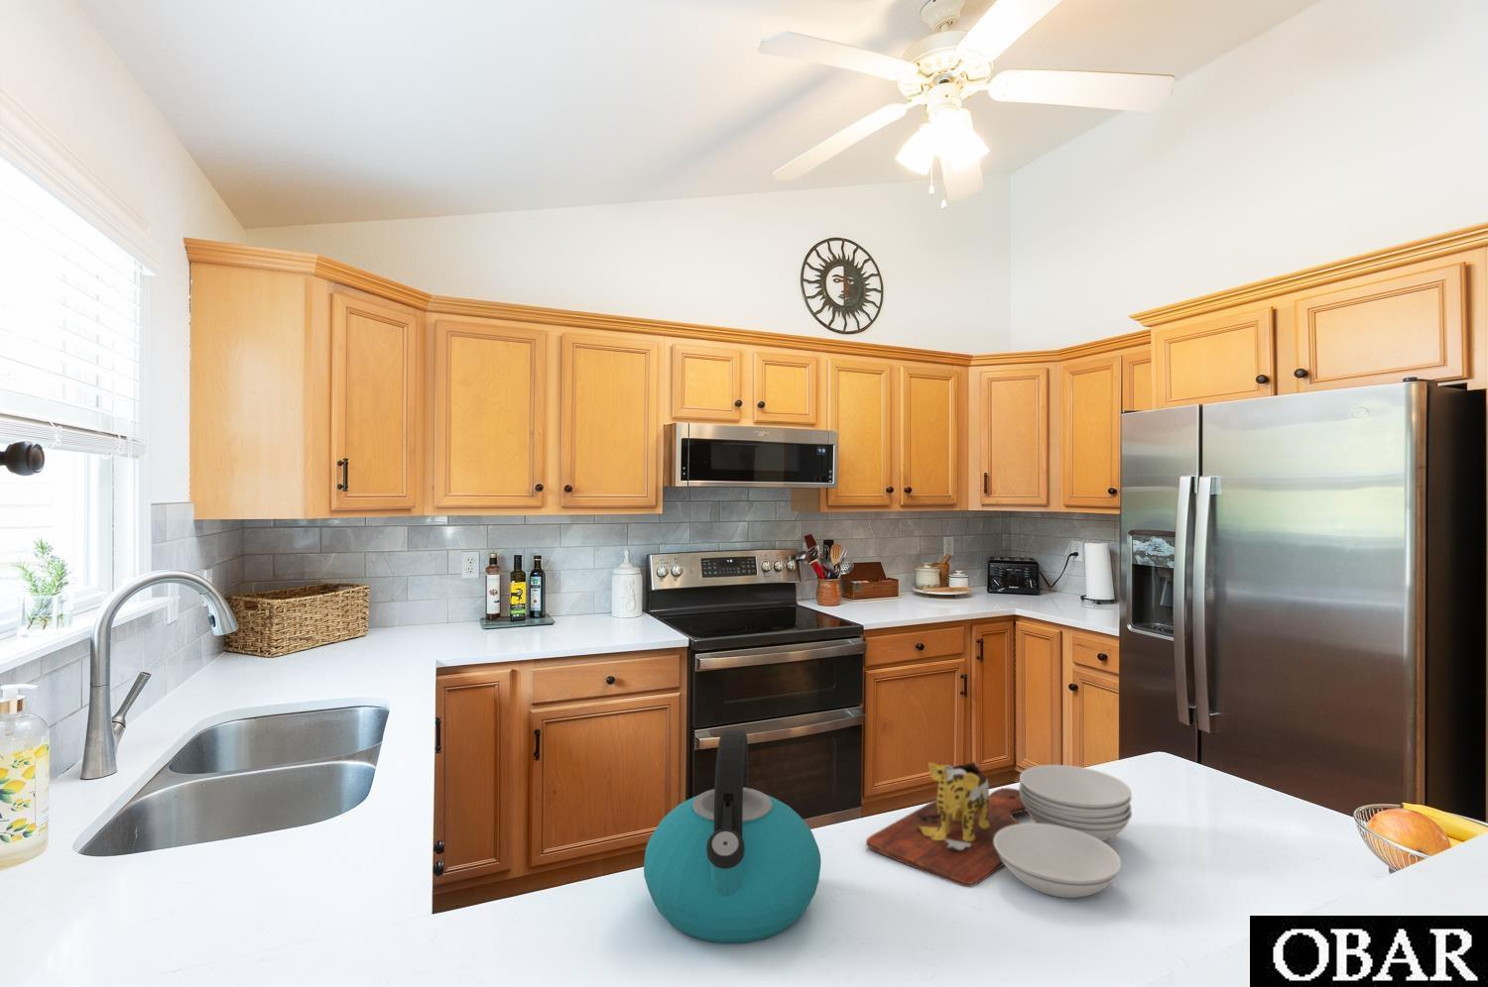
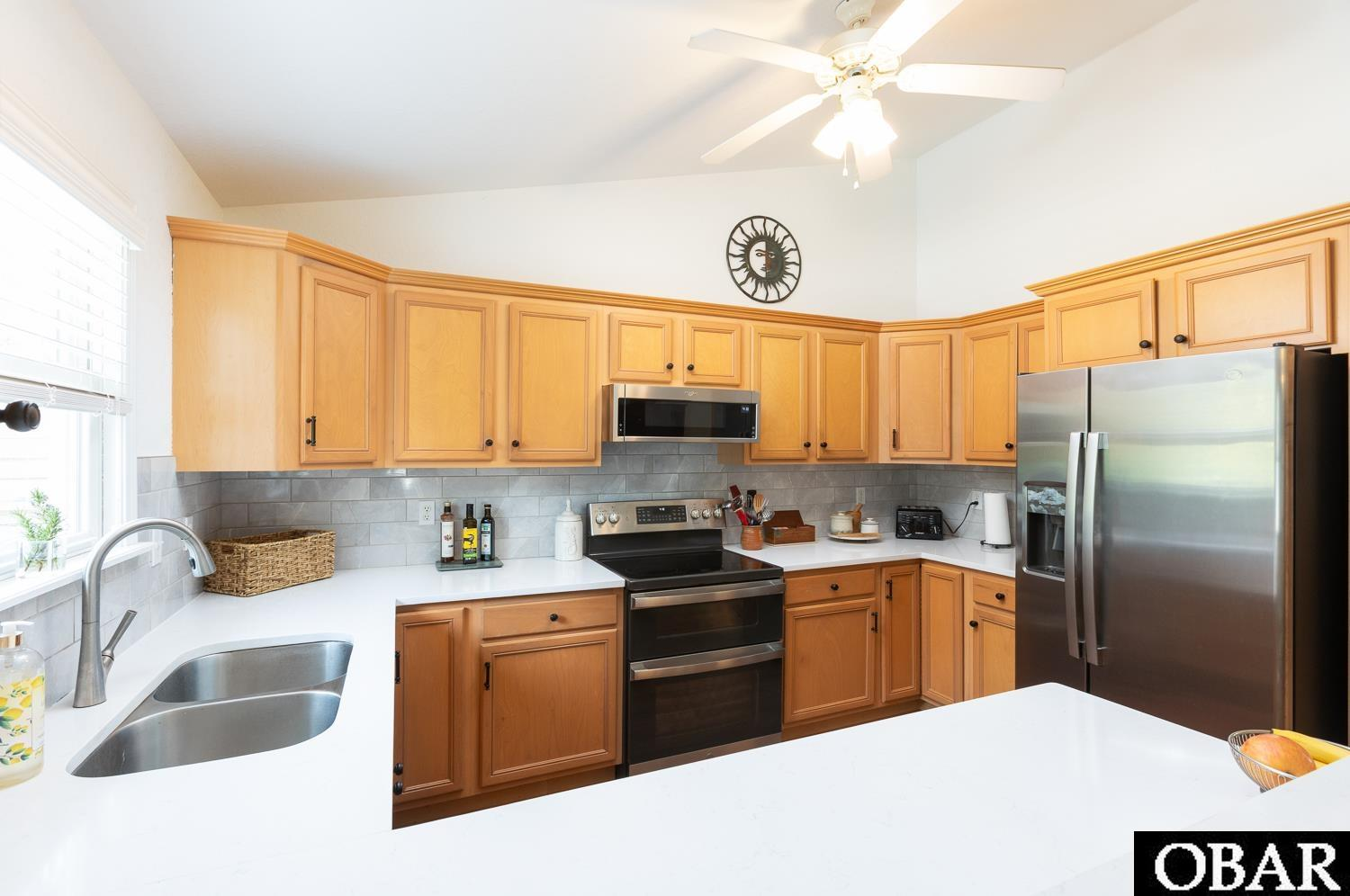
- cutting board [865,761,1133,899]
- kettle [643,728,821,944]
